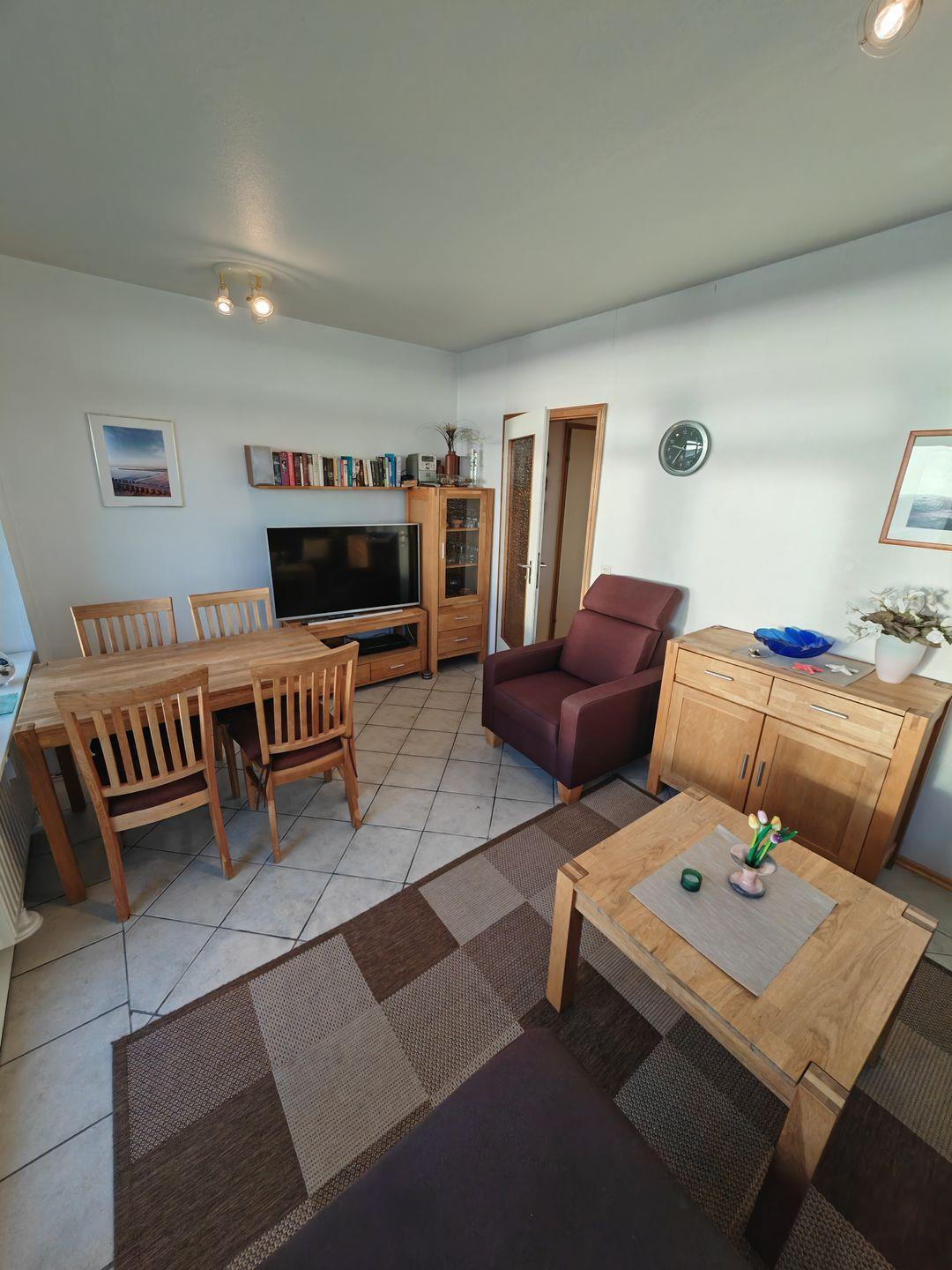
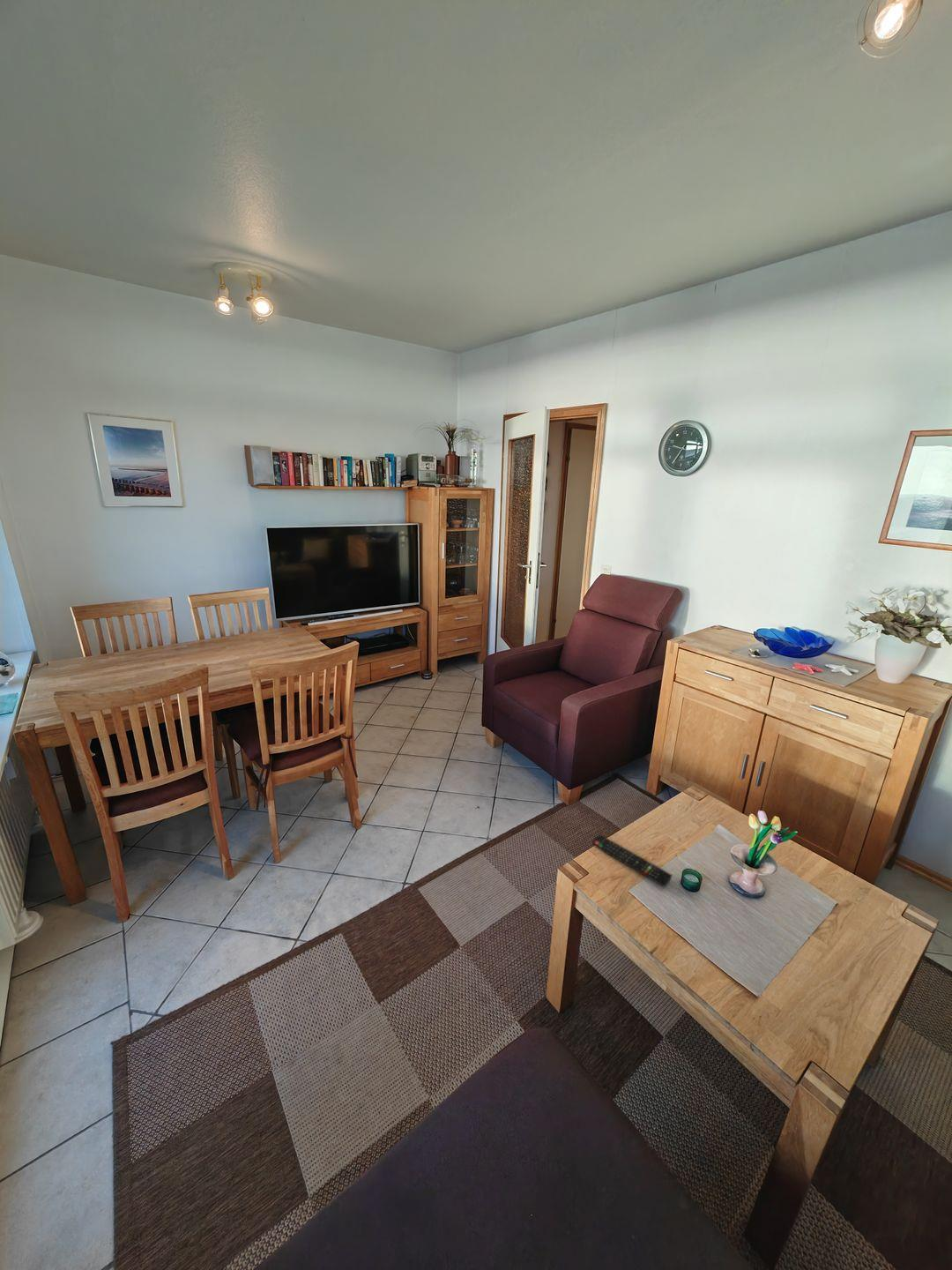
+ remote control [591,834,673,888]
